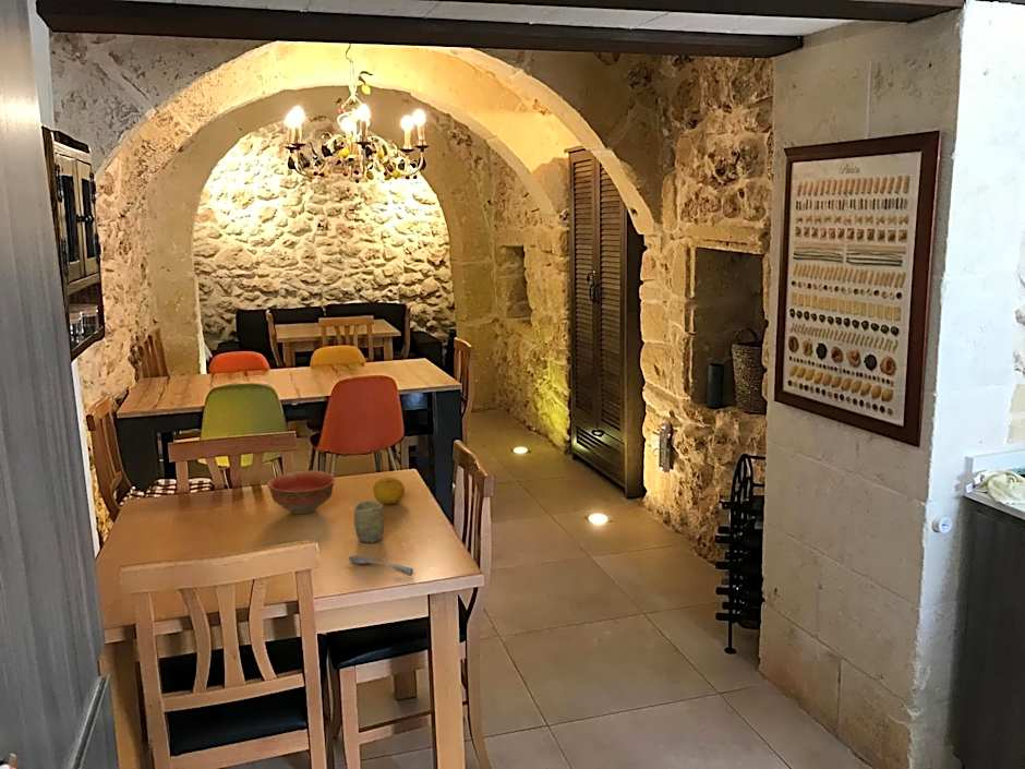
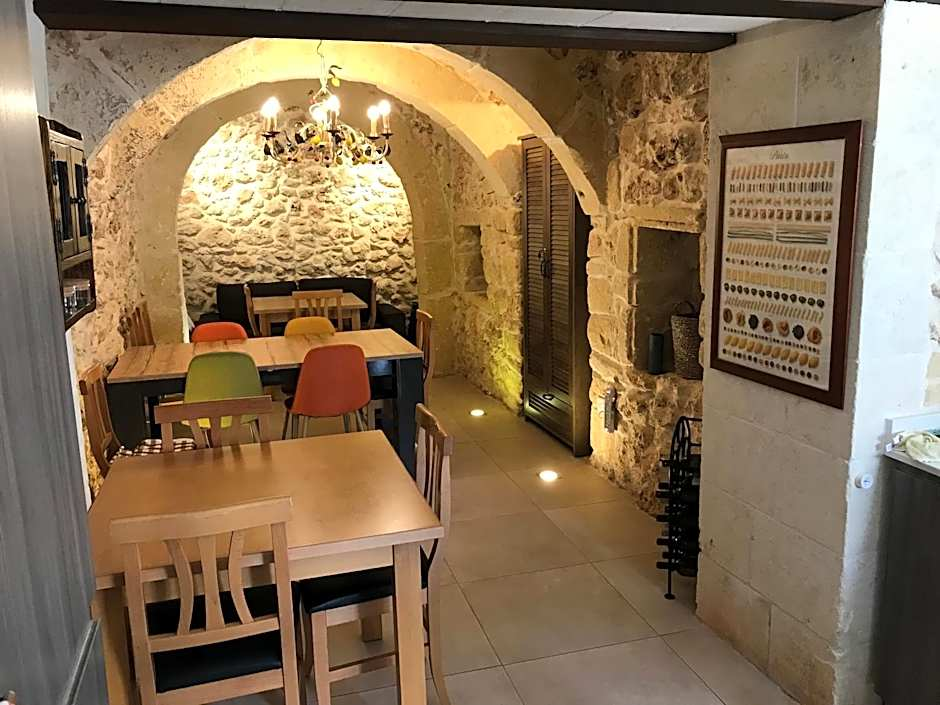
- bowl [266,469,336,515]
- fruit [372,476,406,505]
- cup [353,500,385,544]
- soupspoon [348,555,414,577]
